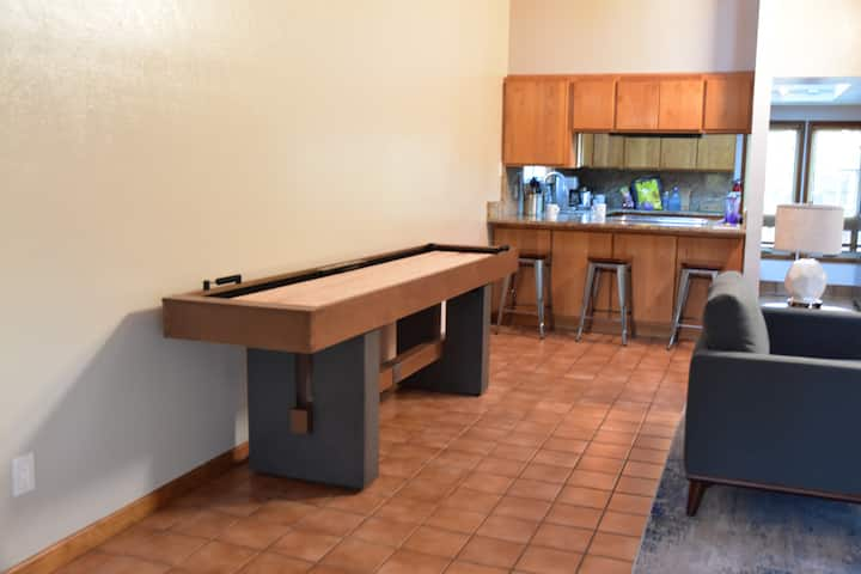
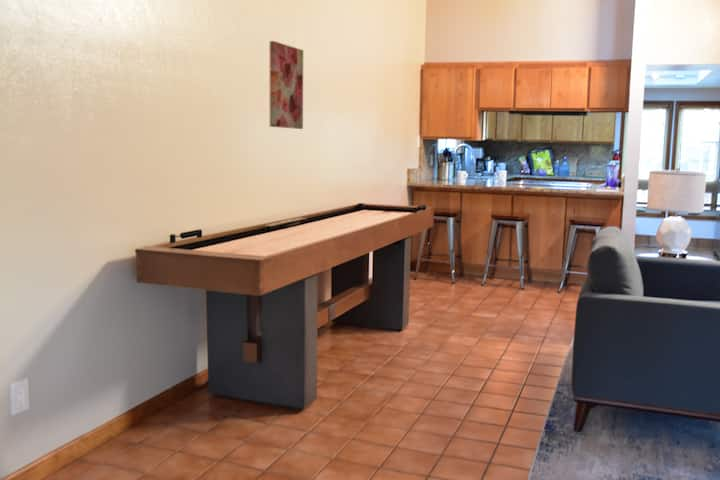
+ wall art [269,40,304,130]
